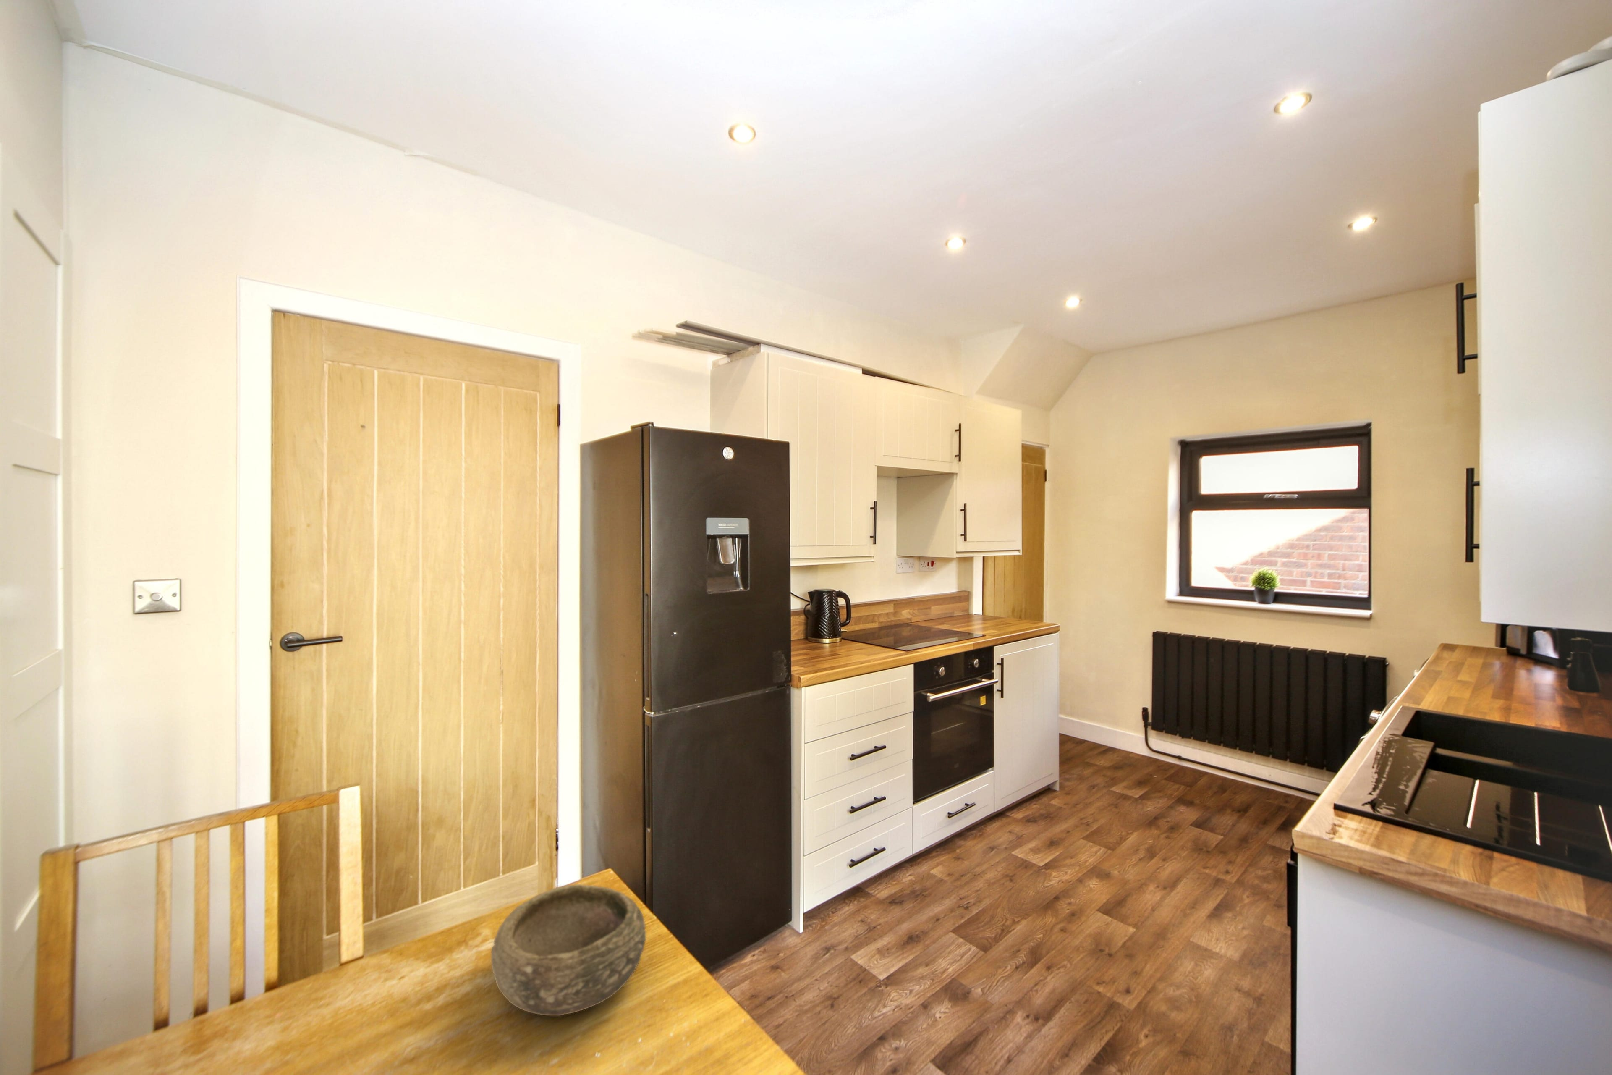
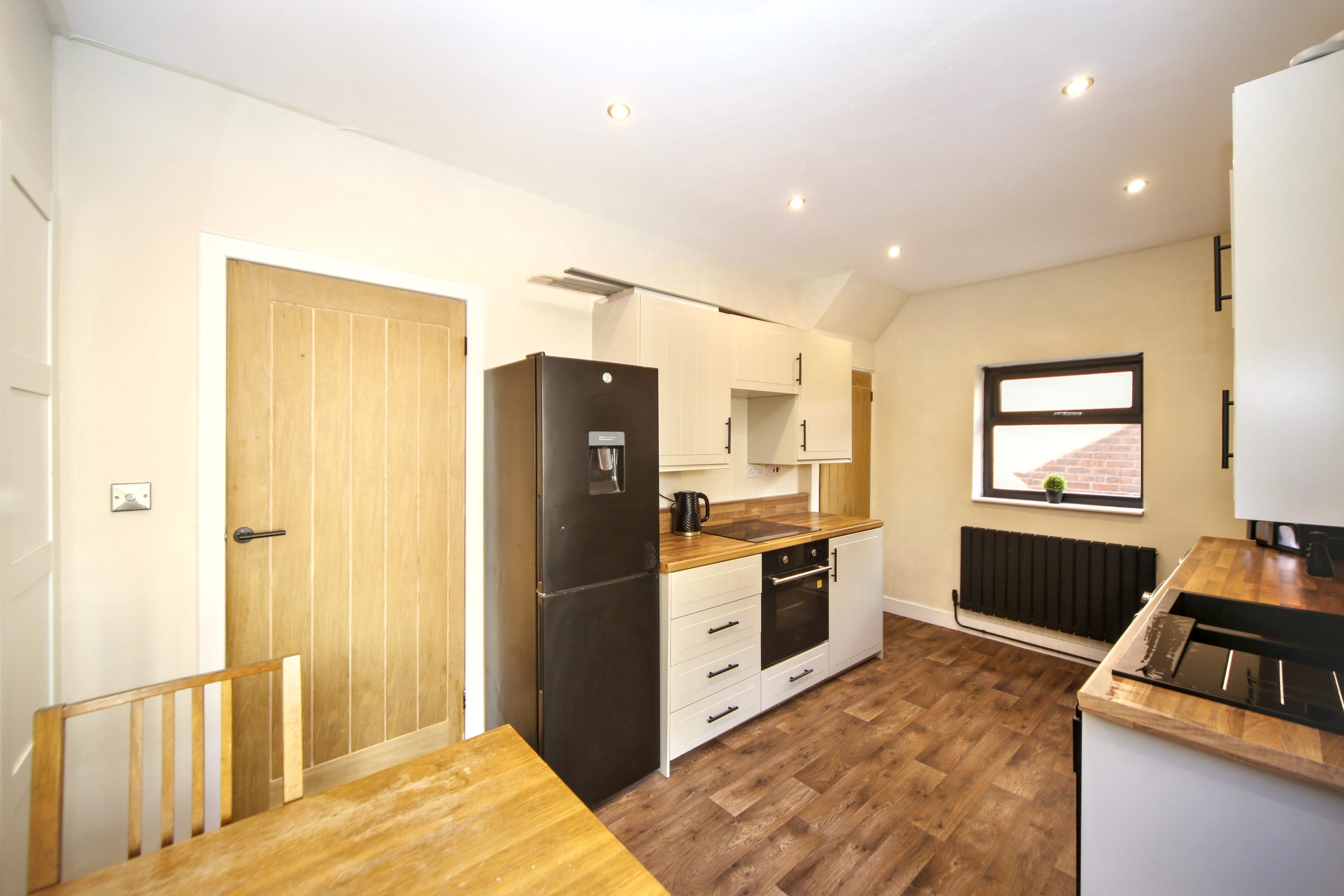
- bowl [491,884,646,1016]
